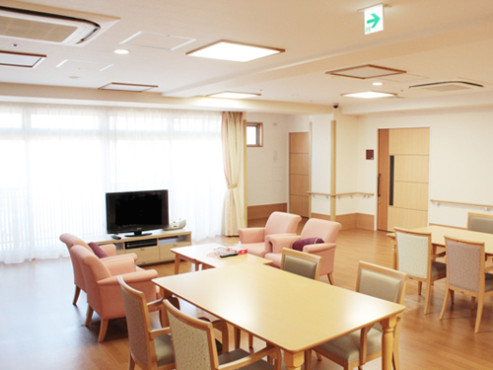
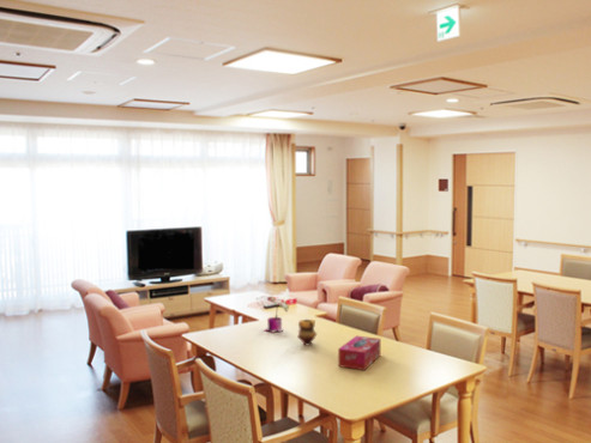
+ tissue box [337,335,381,371]
+ potted plant [263,296,290,334]
+ teapot [296,318,318,346]
